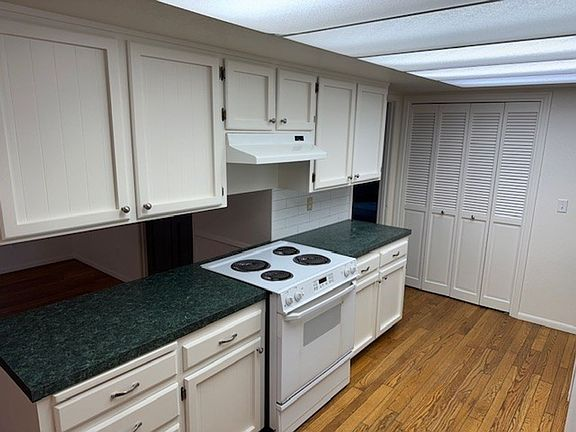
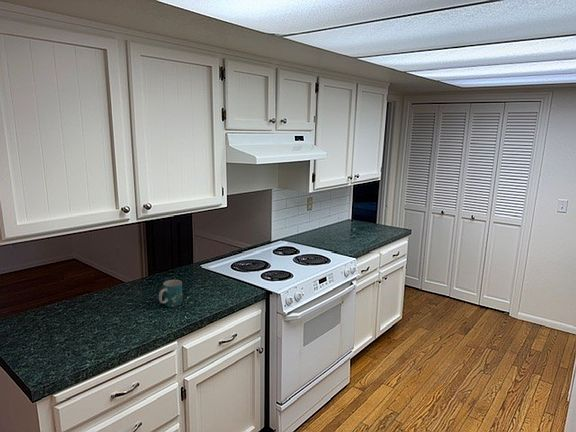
+ mug [158,279,184,308]
